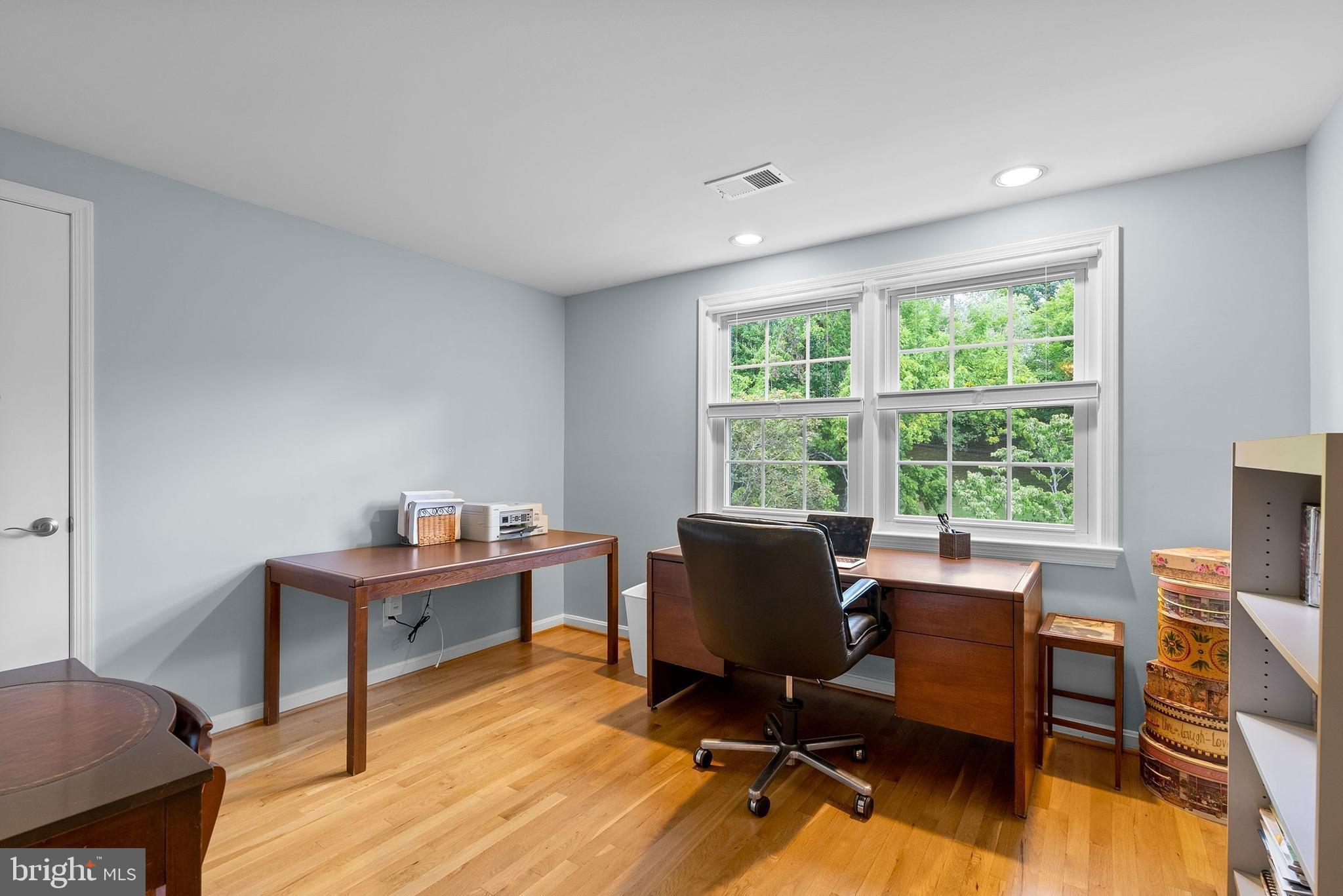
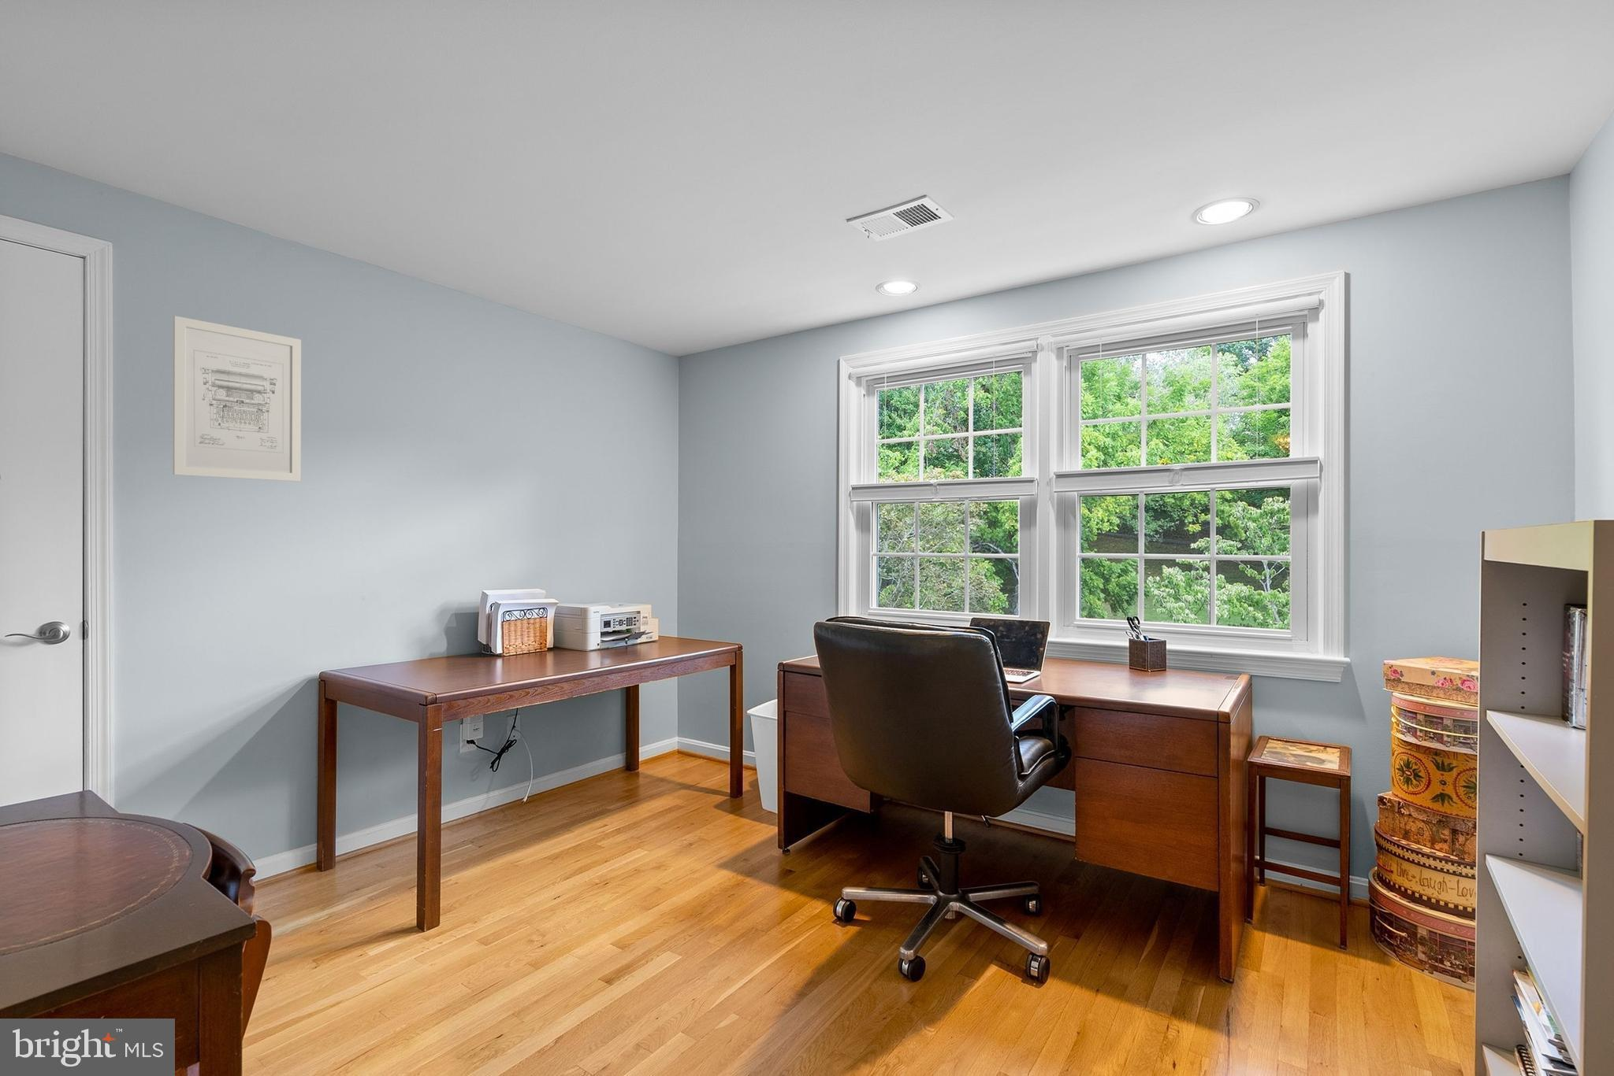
+ wall art [173,316,302,483]
